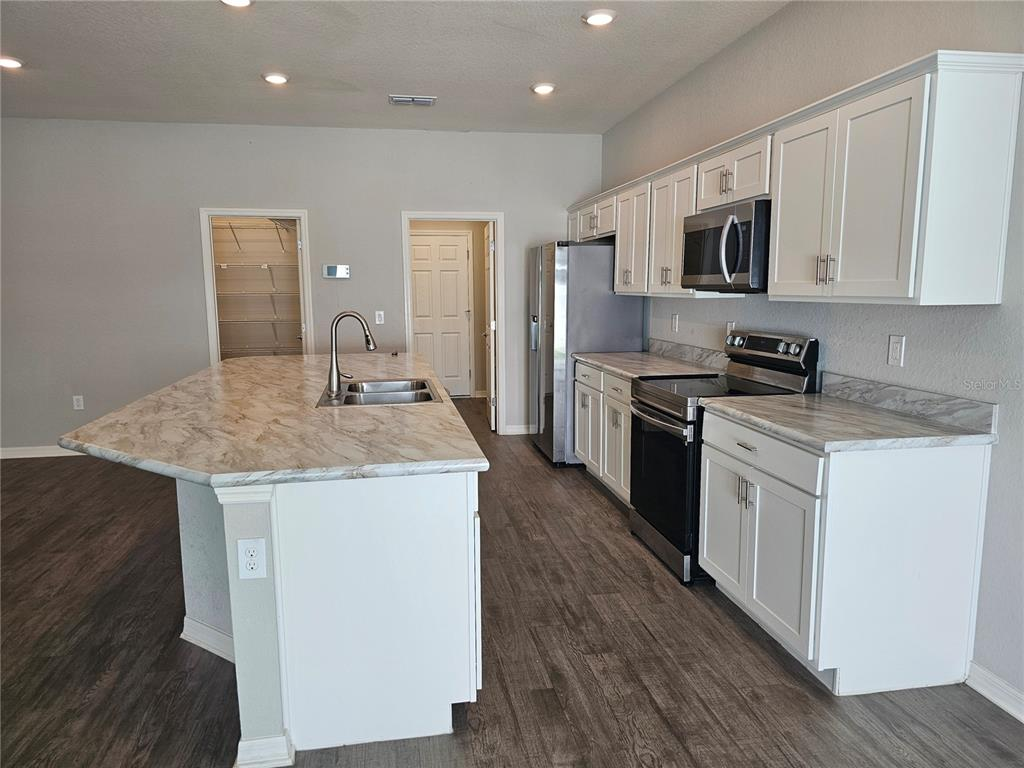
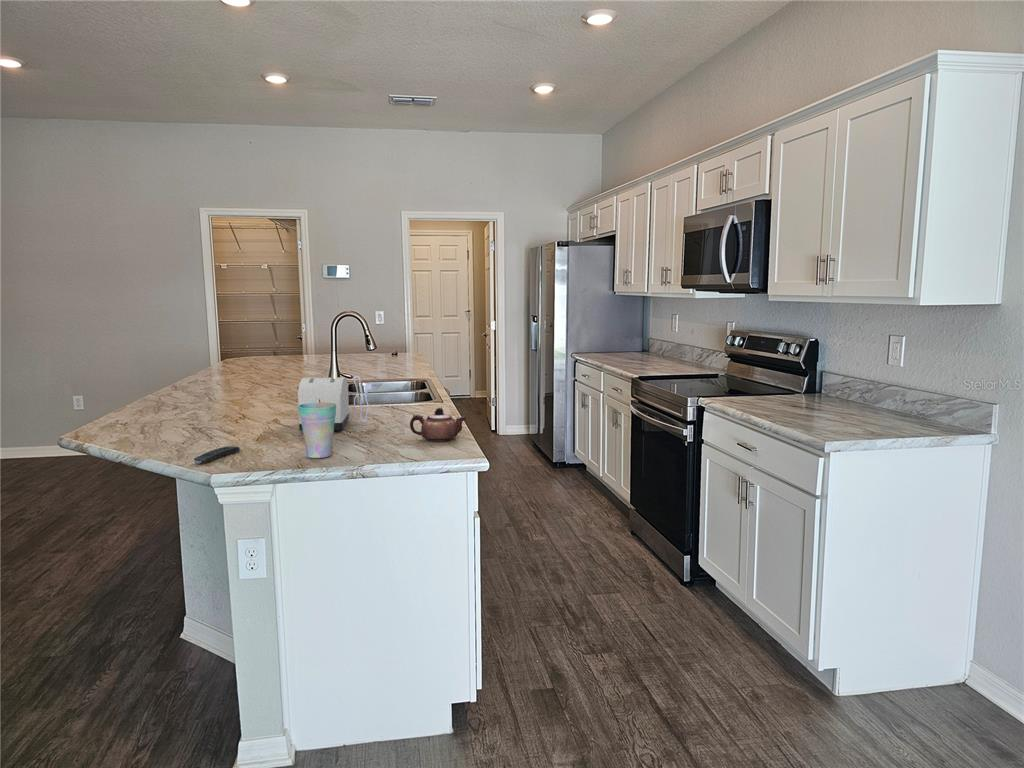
+ toaster [297,375,376,433]
+ cup [297,402,336,459]
+ remote control [193,445,241,465]
+ teapot [409,406,467,442]
